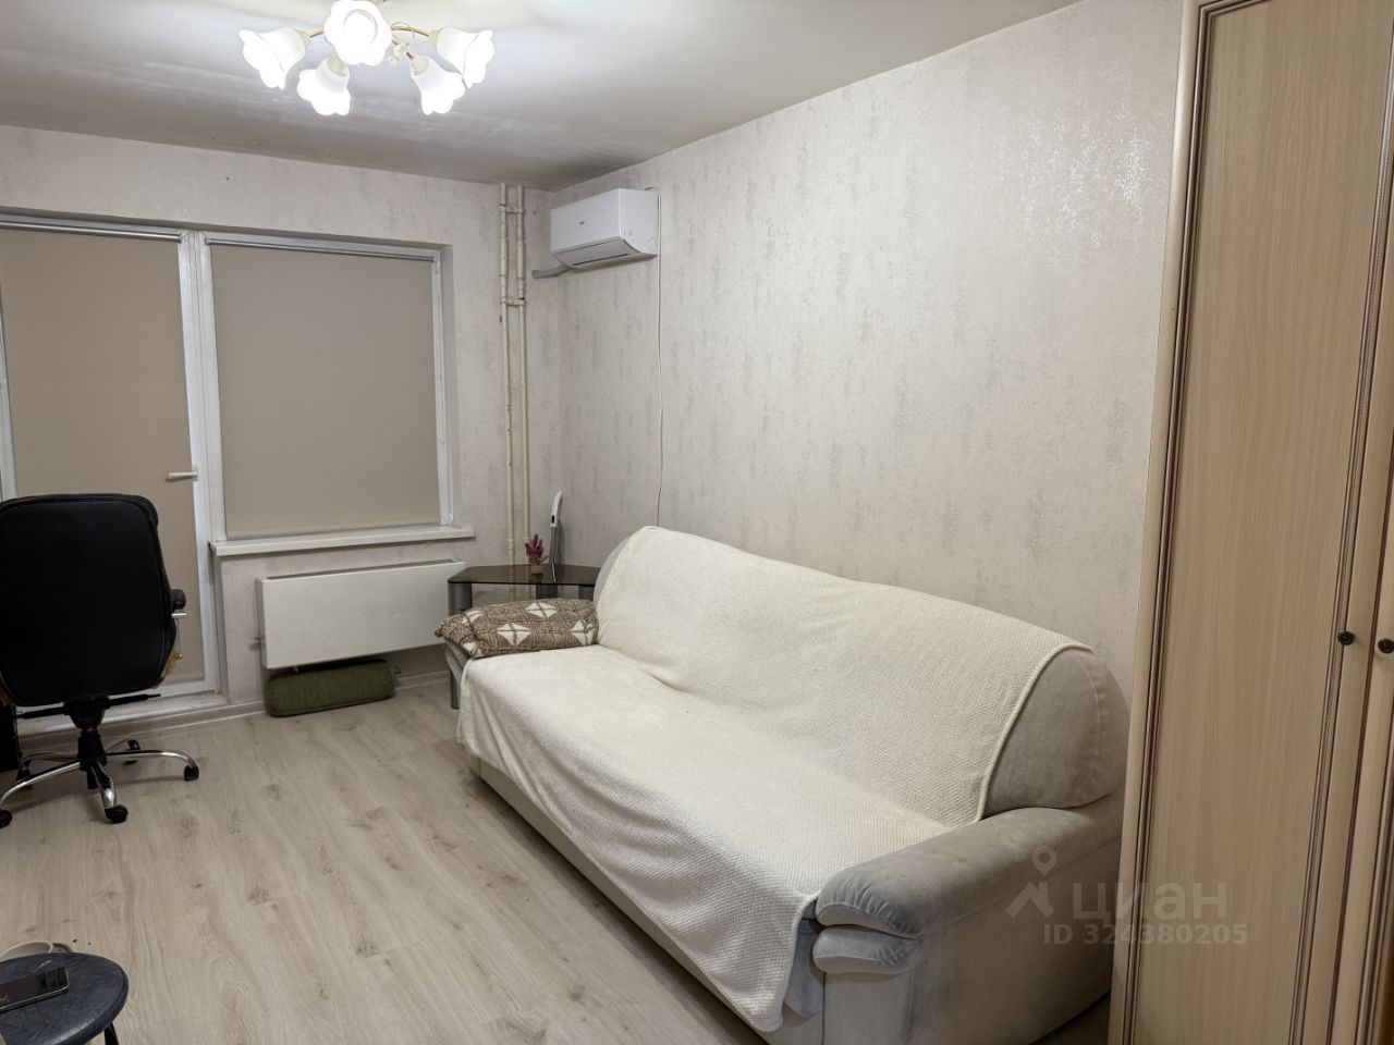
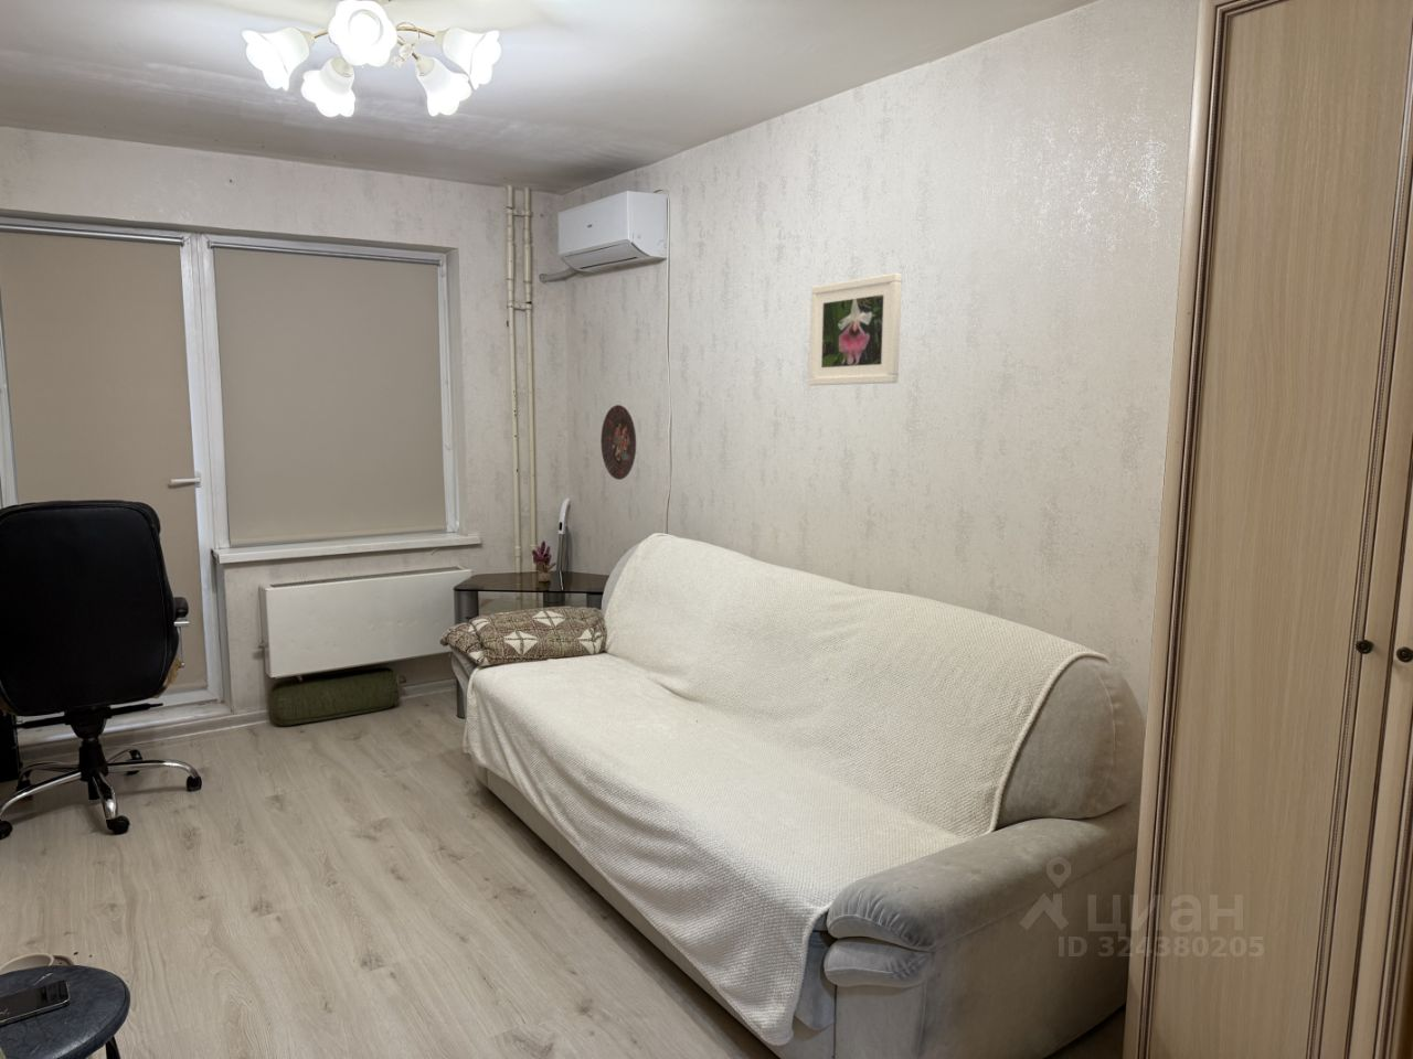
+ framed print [808,273,903,386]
+ decorative plate [600,404,636,481]
